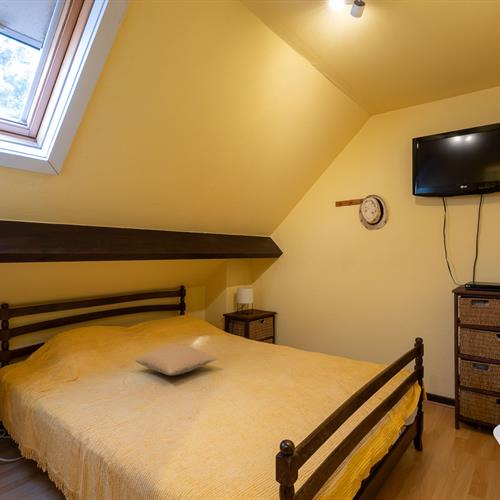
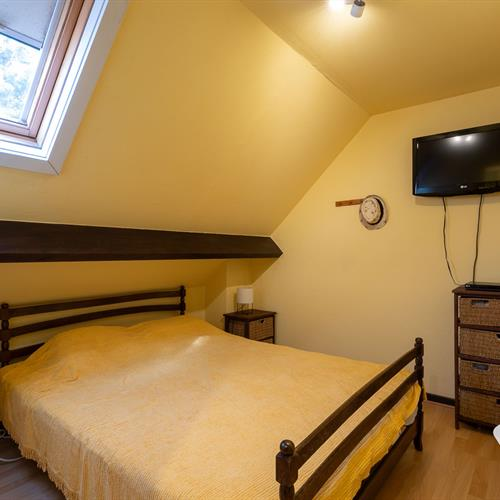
- pillow [134,344,218,376]
